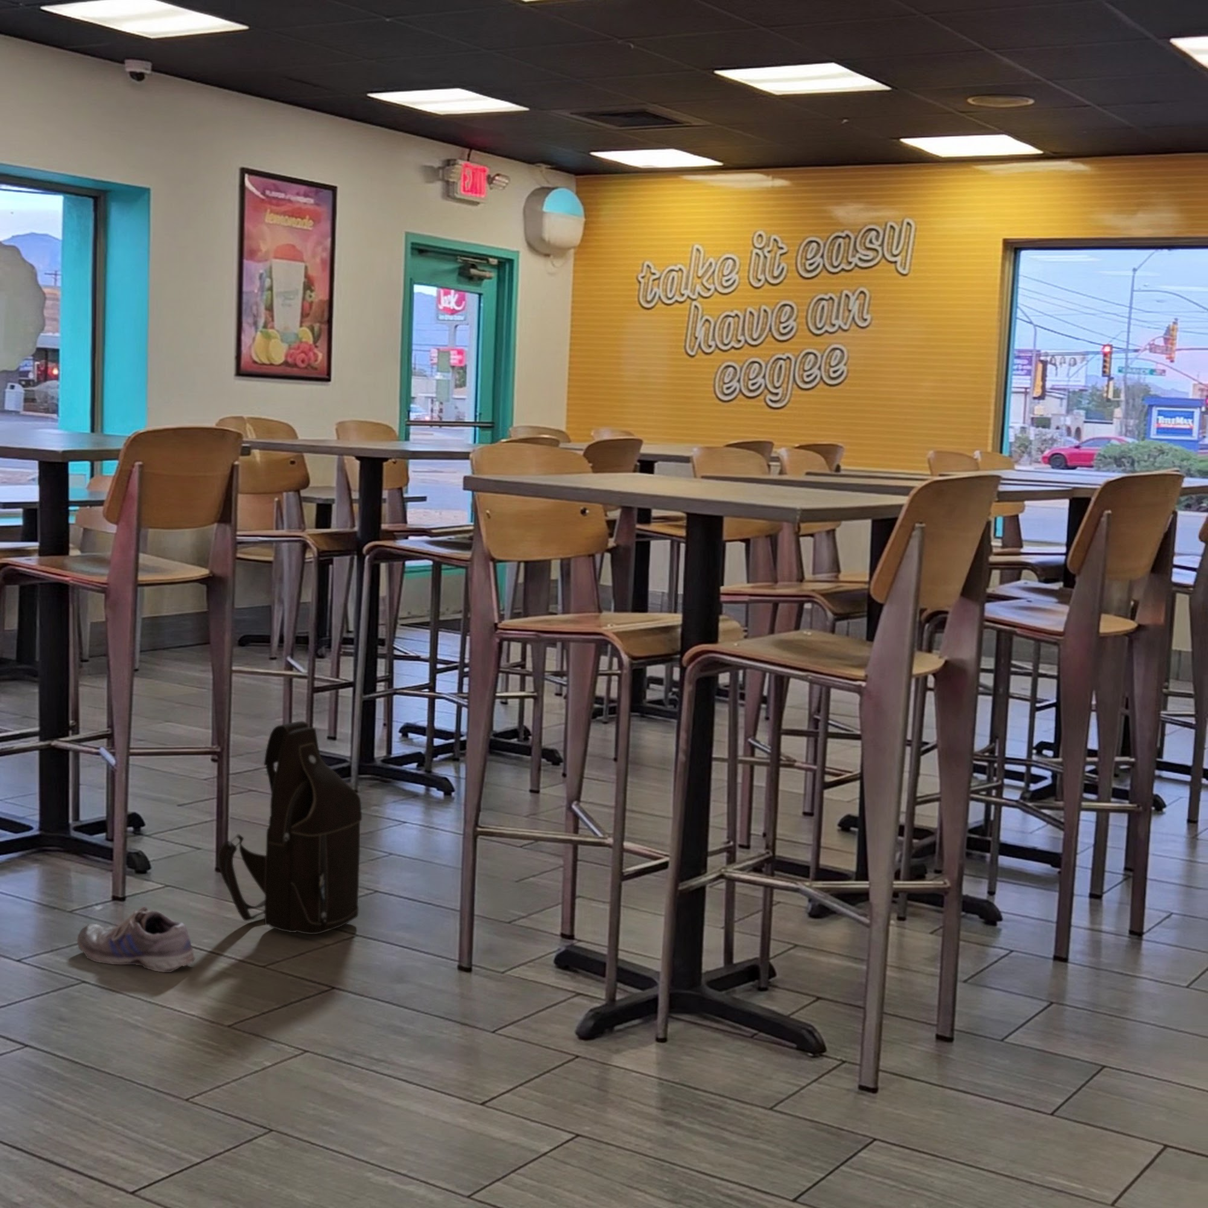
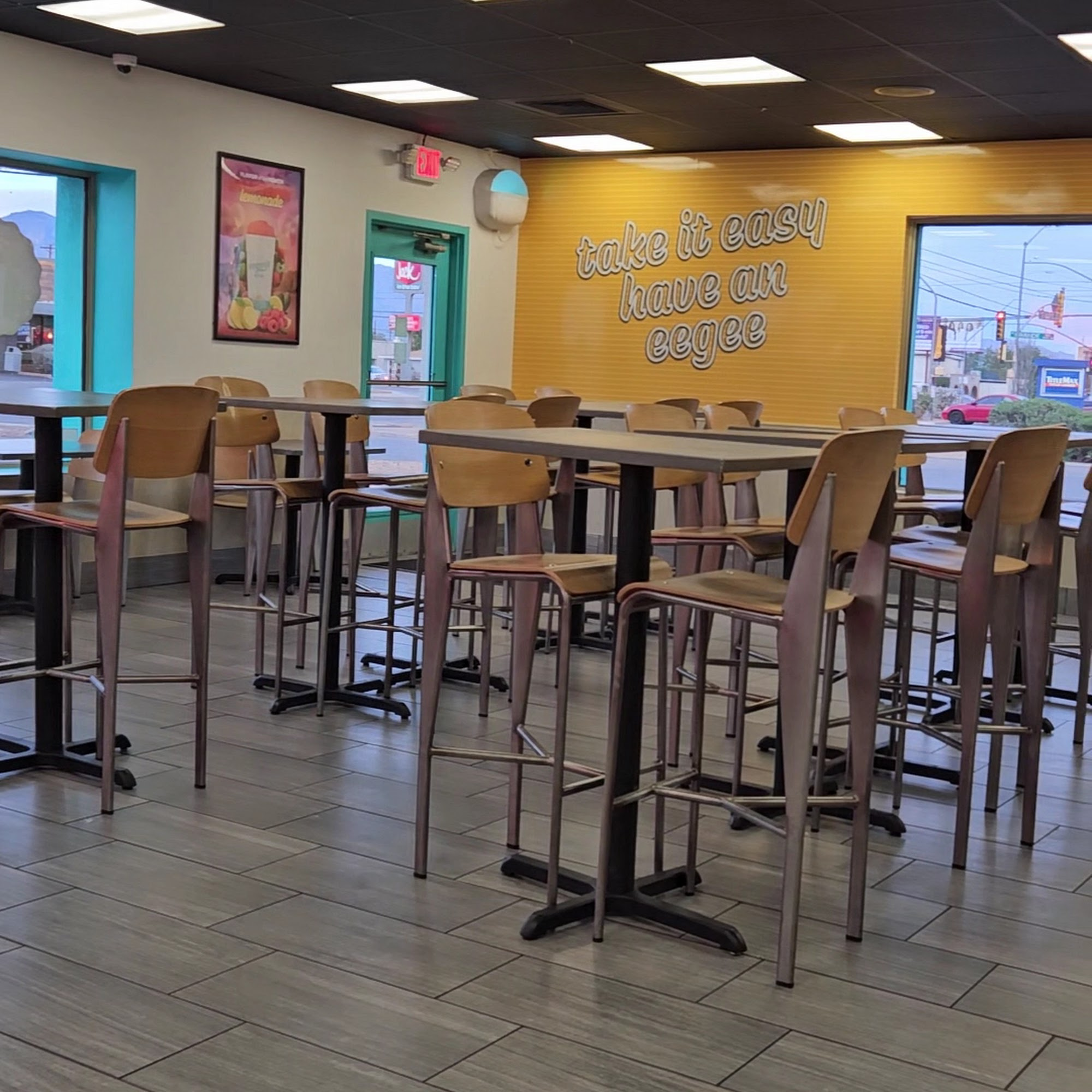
- shoulder bag [217,720,363,935]
- shoe [76,905,196,973]
